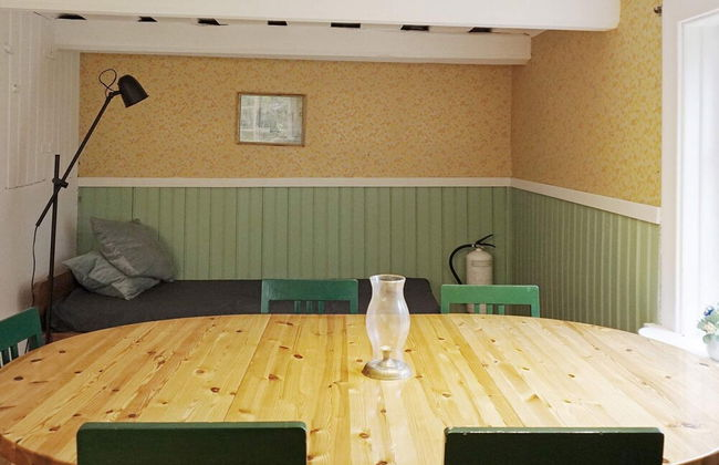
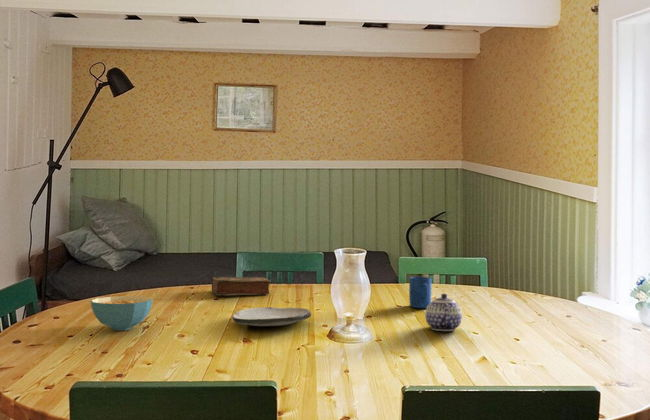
+ teapot [425,293,463,332]
+ mug [408,276,432,309]
+ cereal bowl [90,295,153,331]
+ book [211,276,271,296]
+ plate [231,306,312,327]
